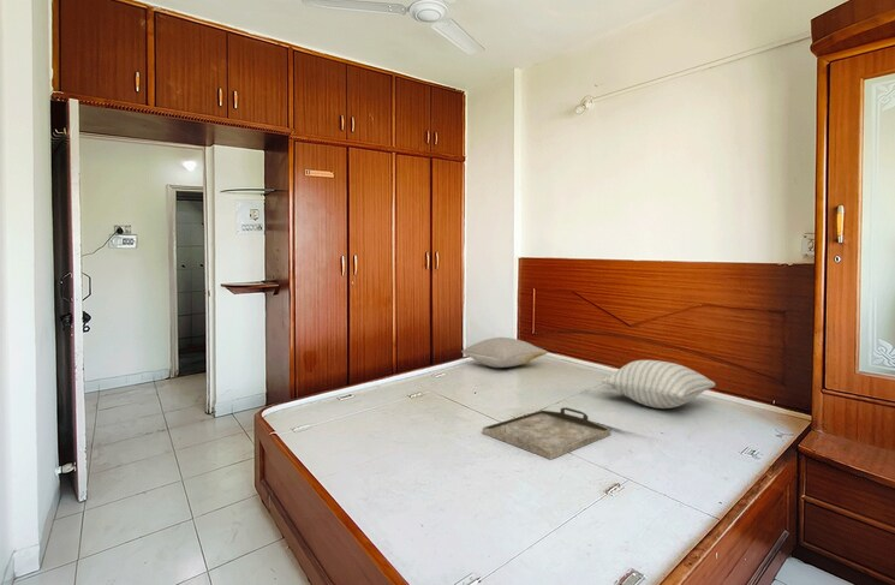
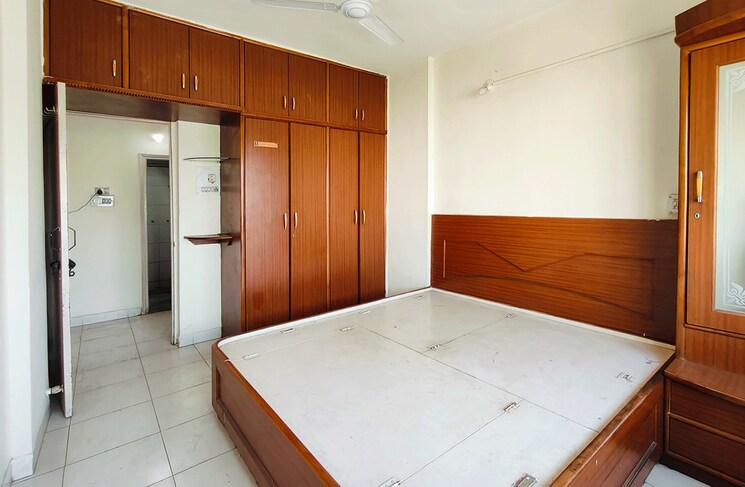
- serving tray [482,406,611,460]
- pillow [601,359,717,410]
- pillow [460,336,549,369]
